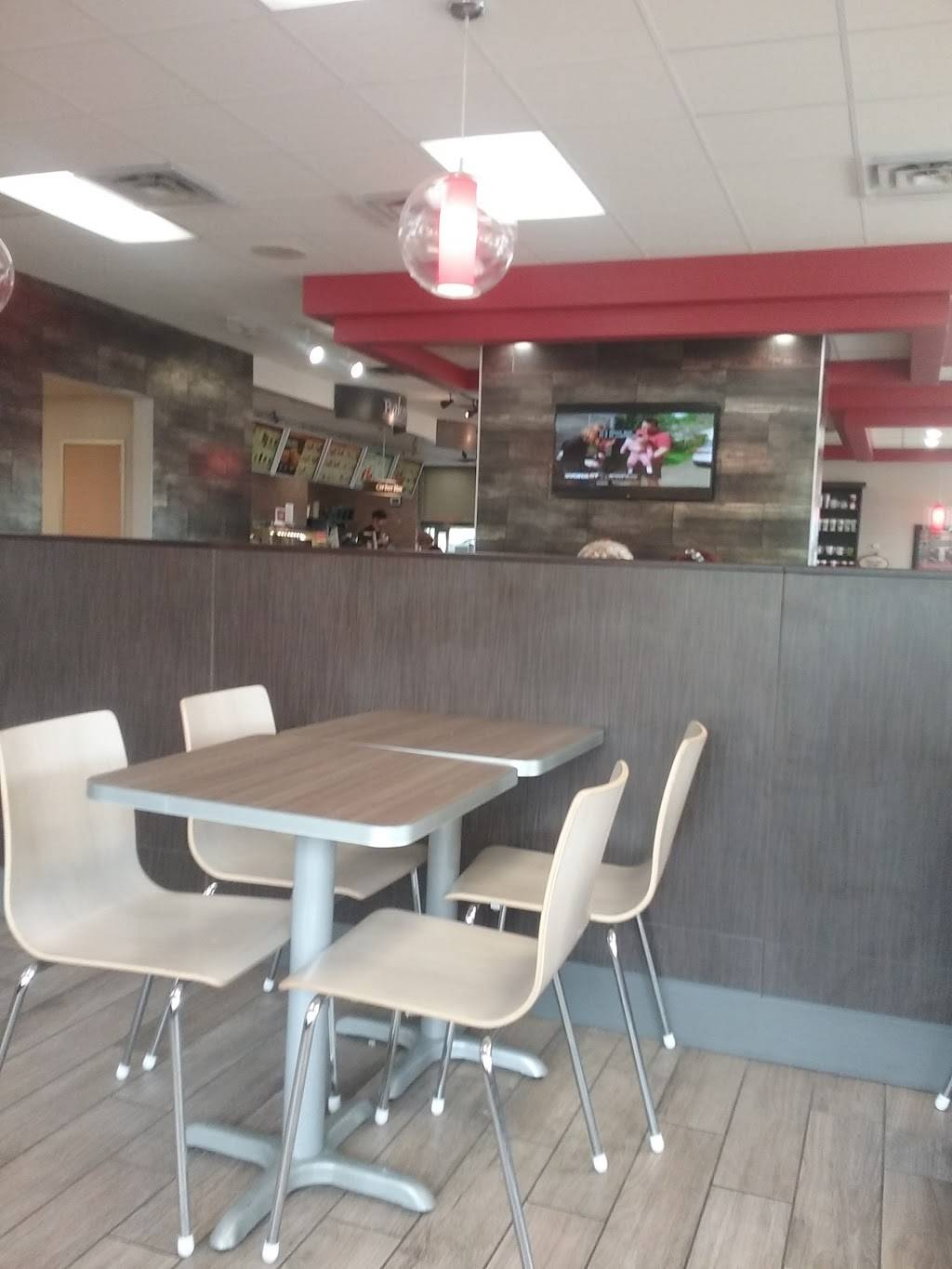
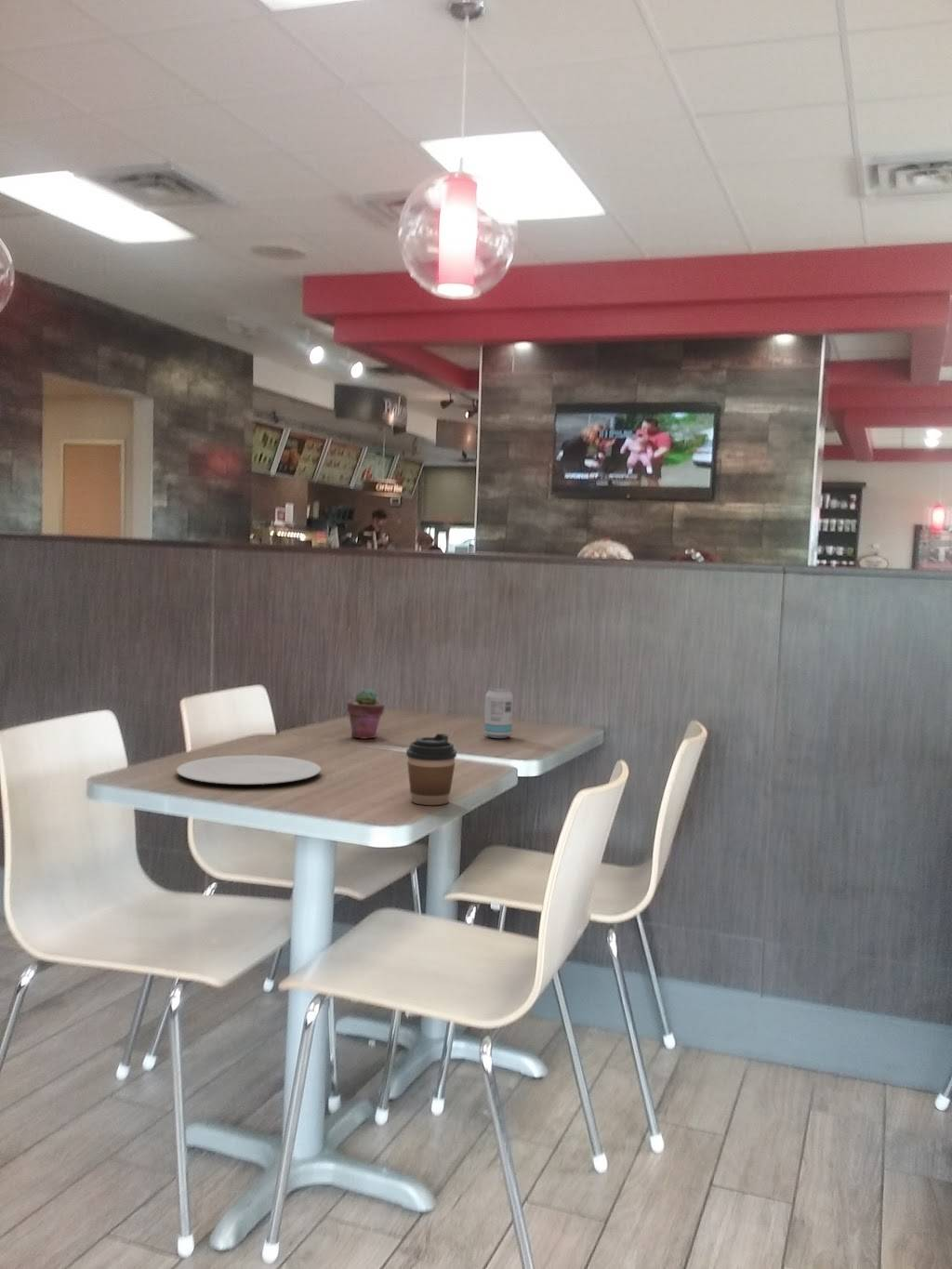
+ coffee cup [405,733,457,806]
+ plate [176,754,322,786]
+ potted succulent [346,687,385,739]
+ beverage can [483,687,514,739]
